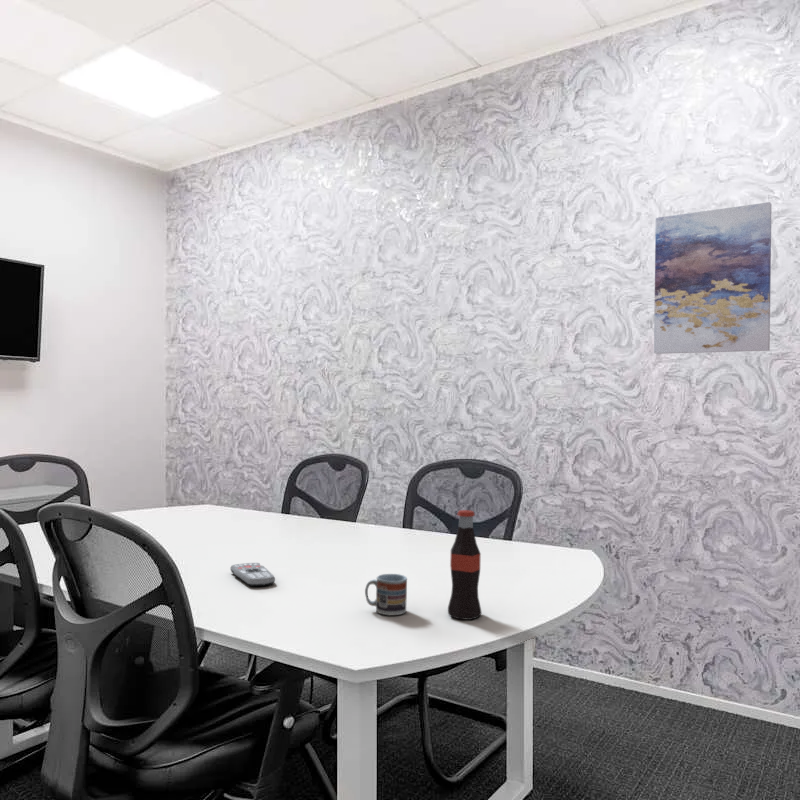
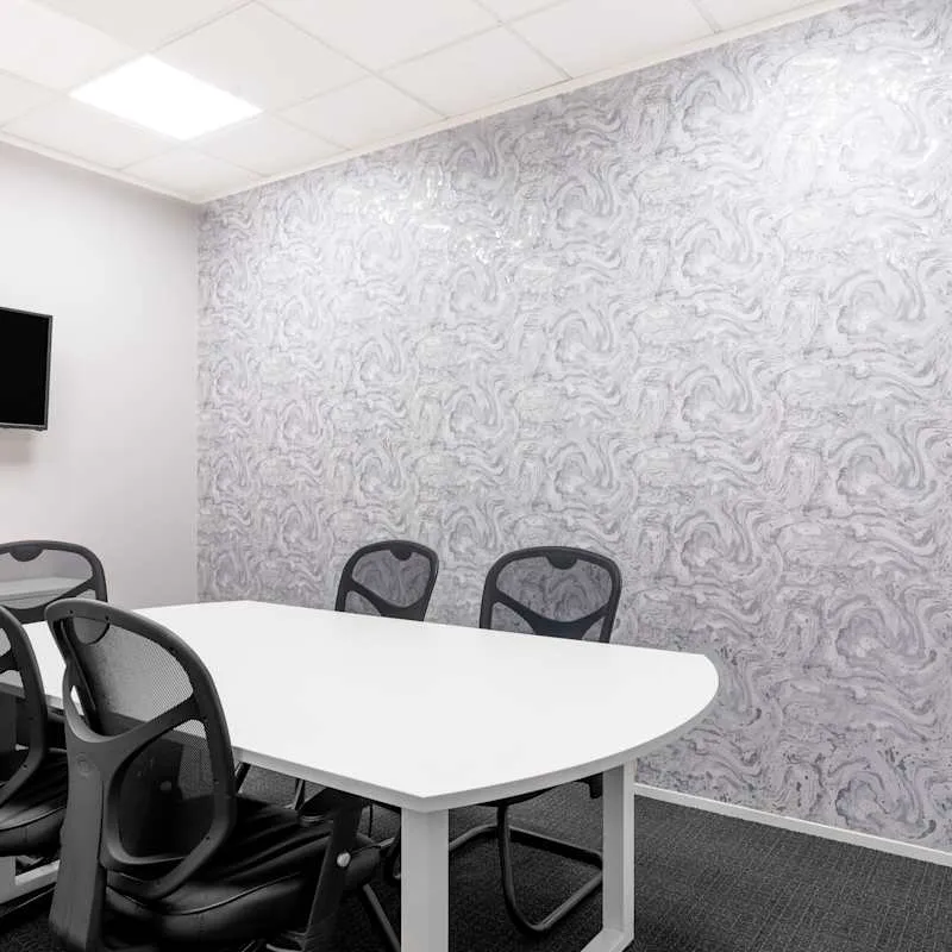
- remote control [229,562,276,587]
- cup [364,573,408,616]
- wall art [653,201,773,355]
- bottle [447,509,483,621]
